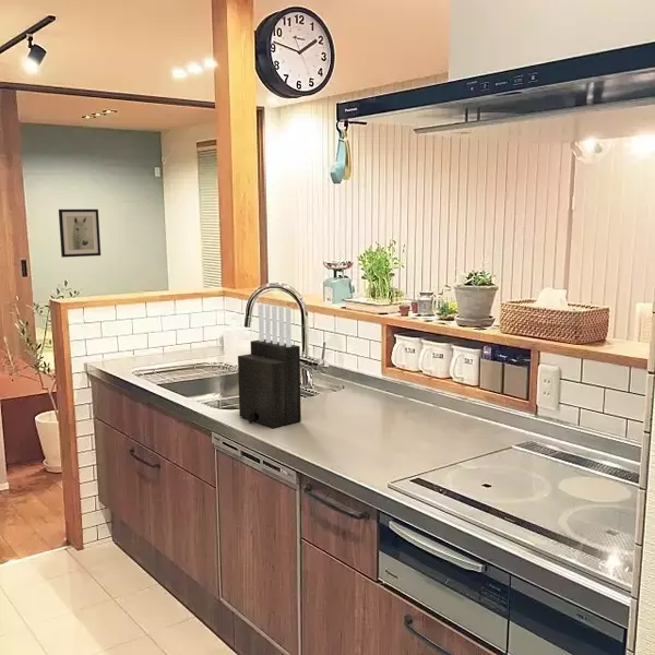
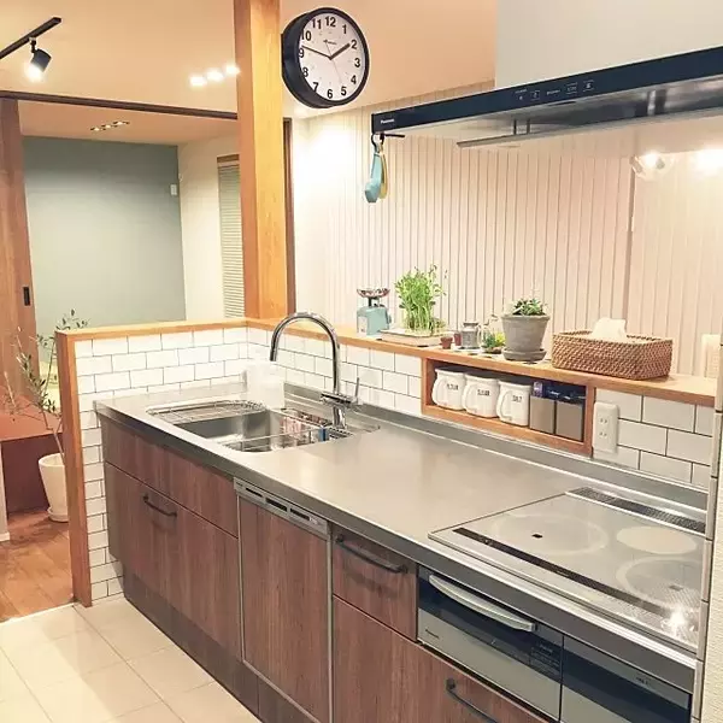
- knife block [237,302,302,429]
- wall art [58,209,102,259]
